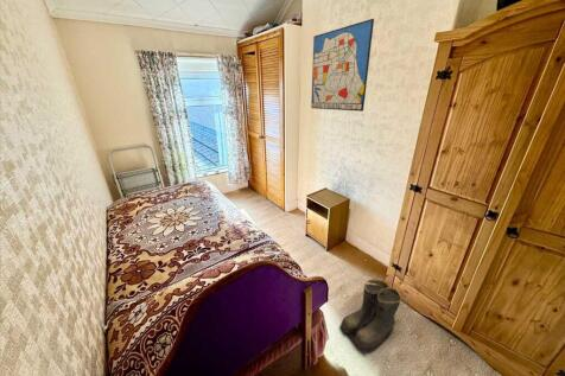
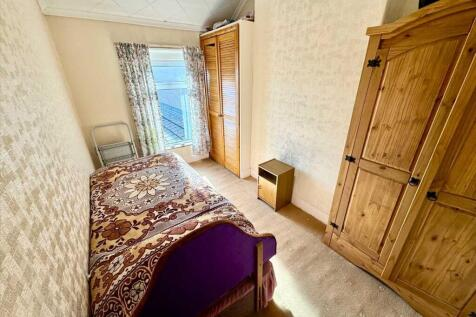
- wall art [310,18,375,113]
- boots [338,278,402,355]
